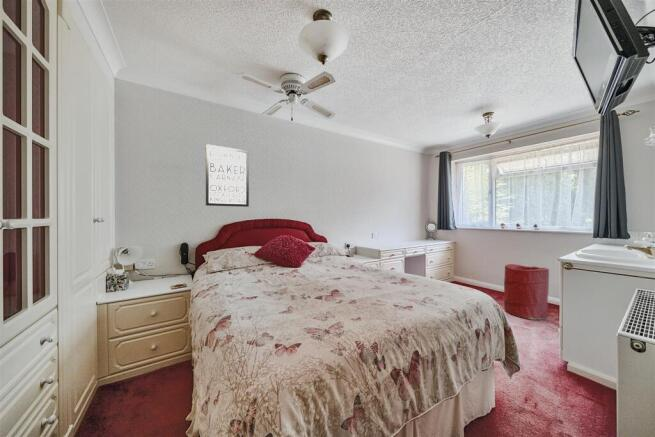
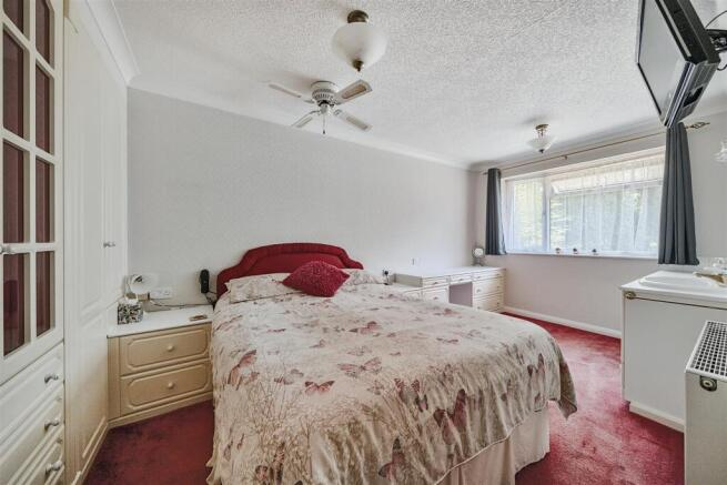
- wall art [205,143,250,208]
- laundry hamper [503,263,550,321]
